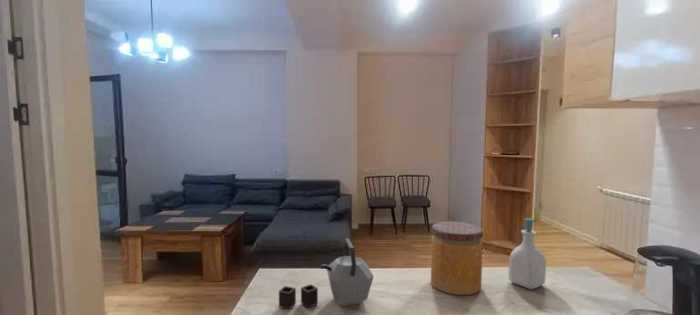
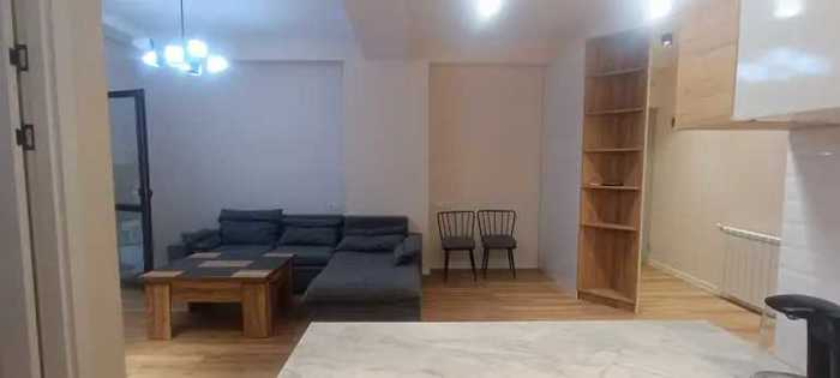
- jar [430,220,484,296]
- soap bottle [507,217,547,290]
- kettle [278,237,375,310]
